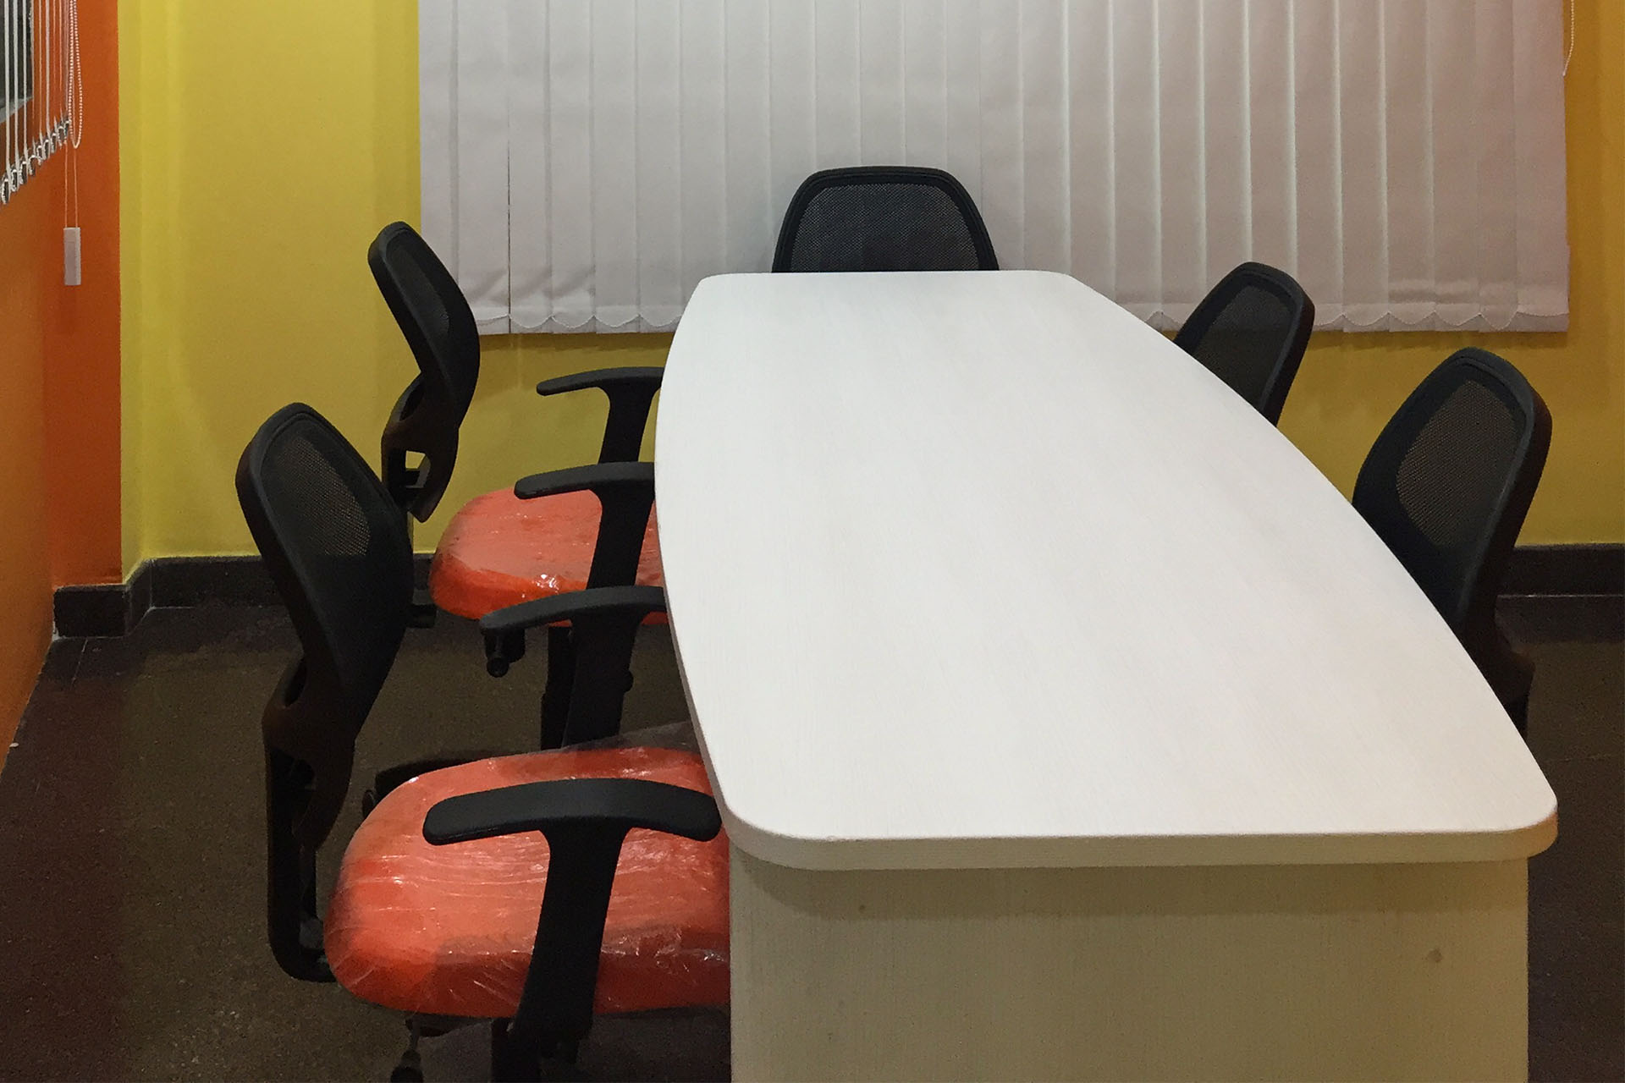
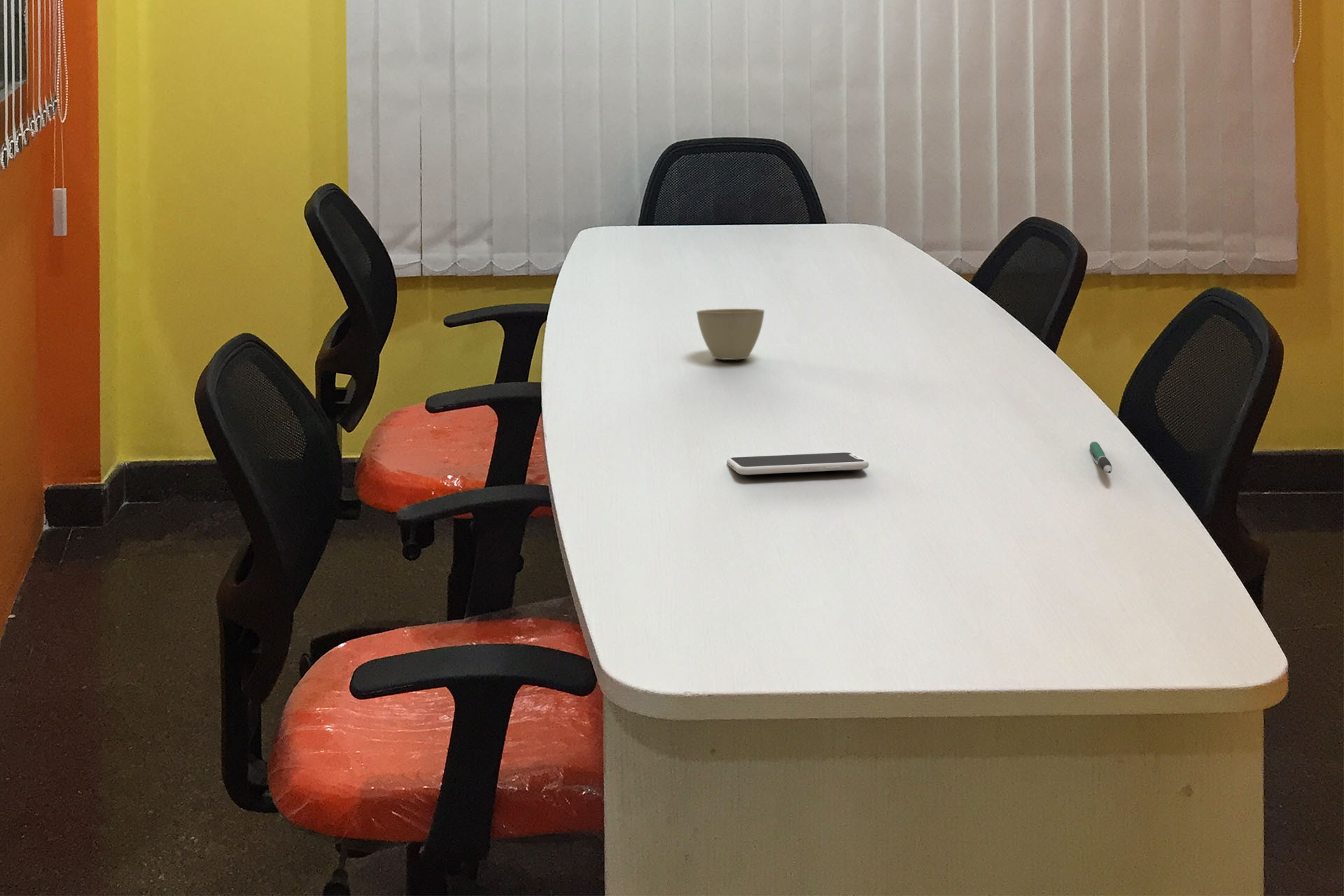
+ smartphone [727,451,869,475]
+ pen [1089,441,1113,474]
+ flower pot [696,308,765,360]
